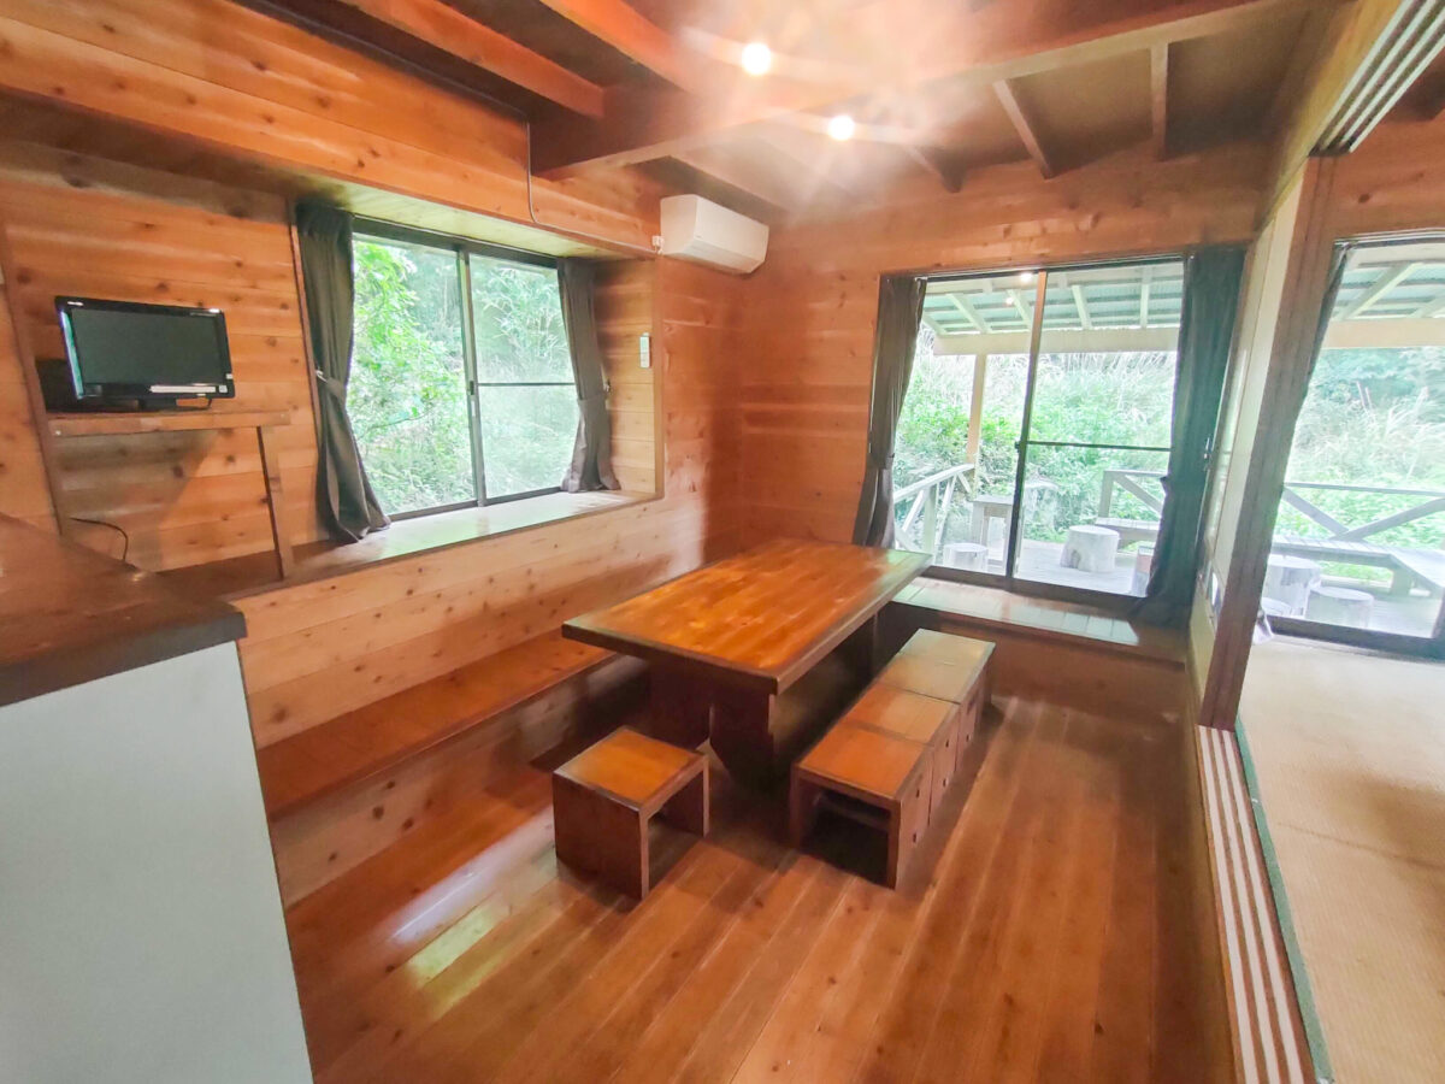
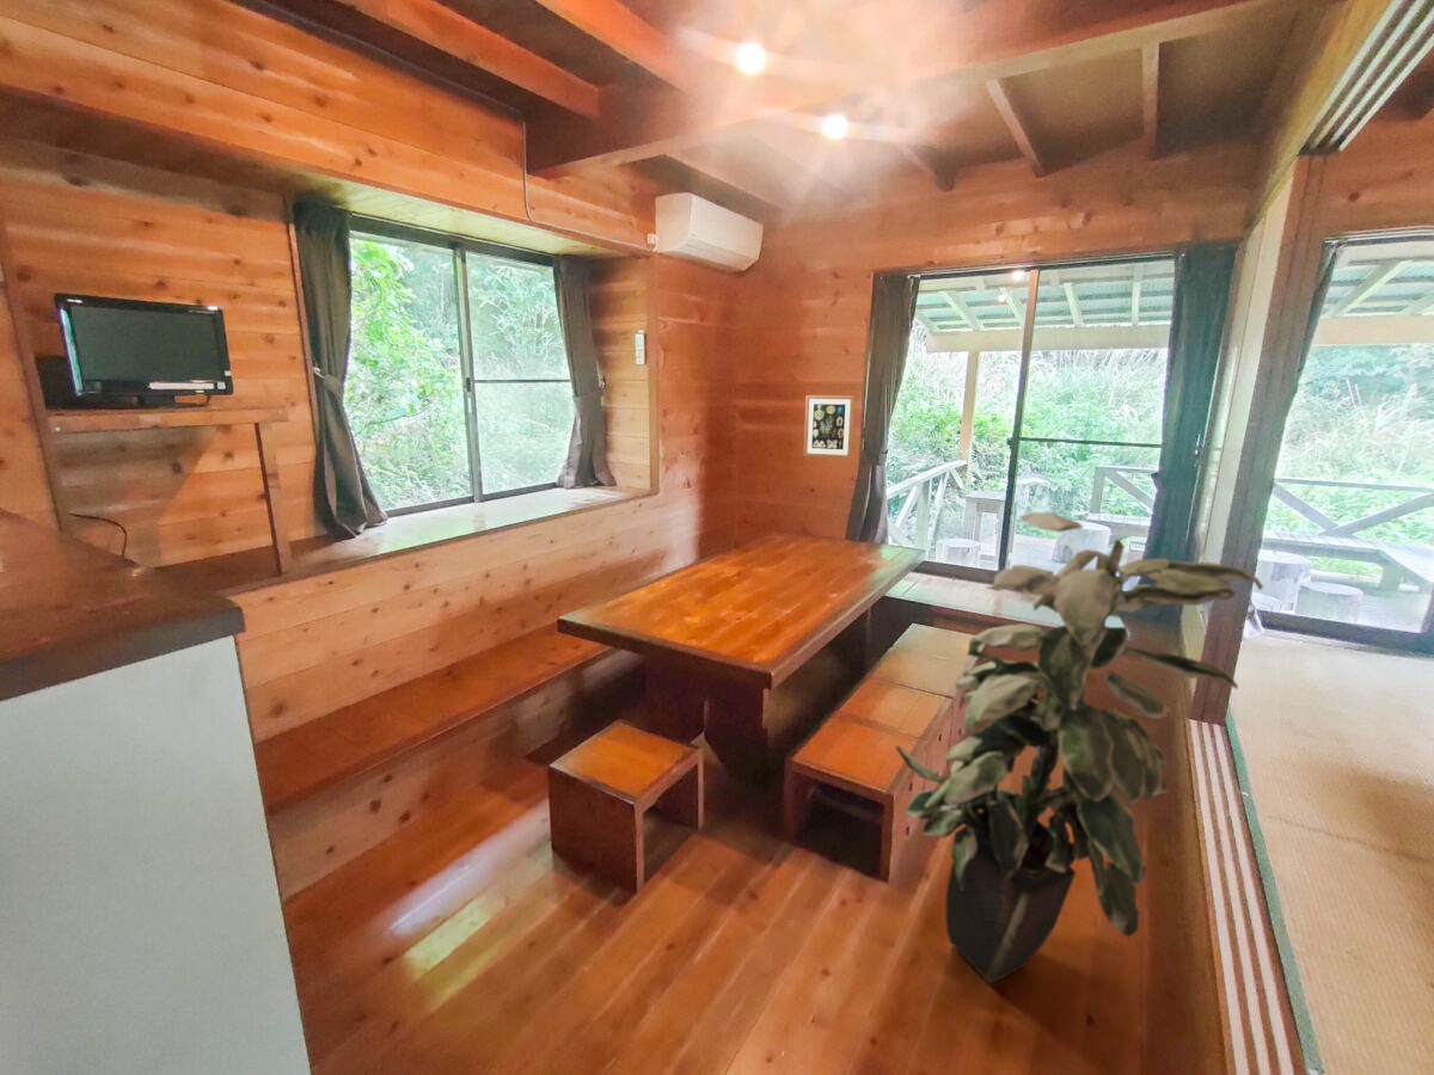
+ wall art [802,394,856,460]
+ indoor plant [894,511,1264,985]
